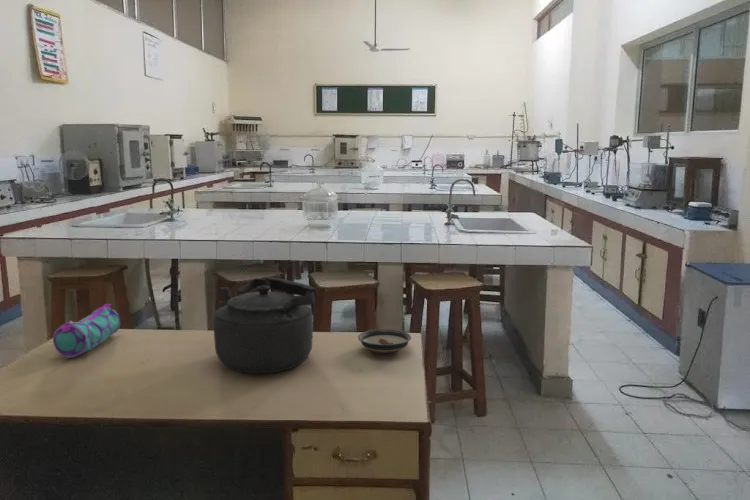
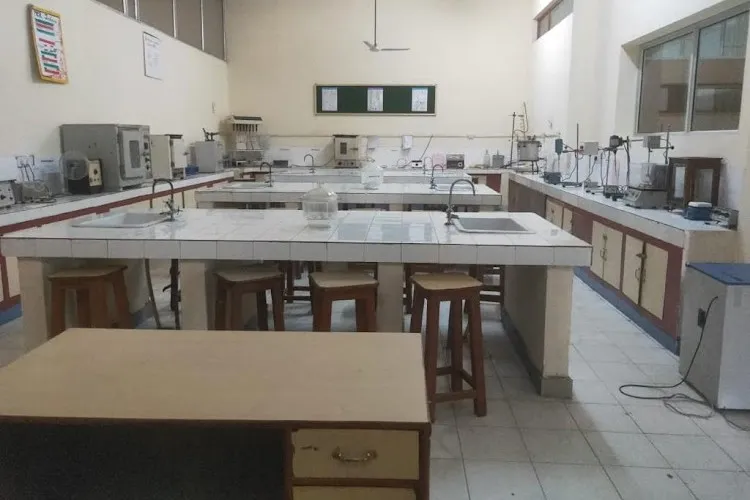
- kettle [212,276,317,374]
- pencil case [52,303,121,359]
- saucer [357,328,412,354]
